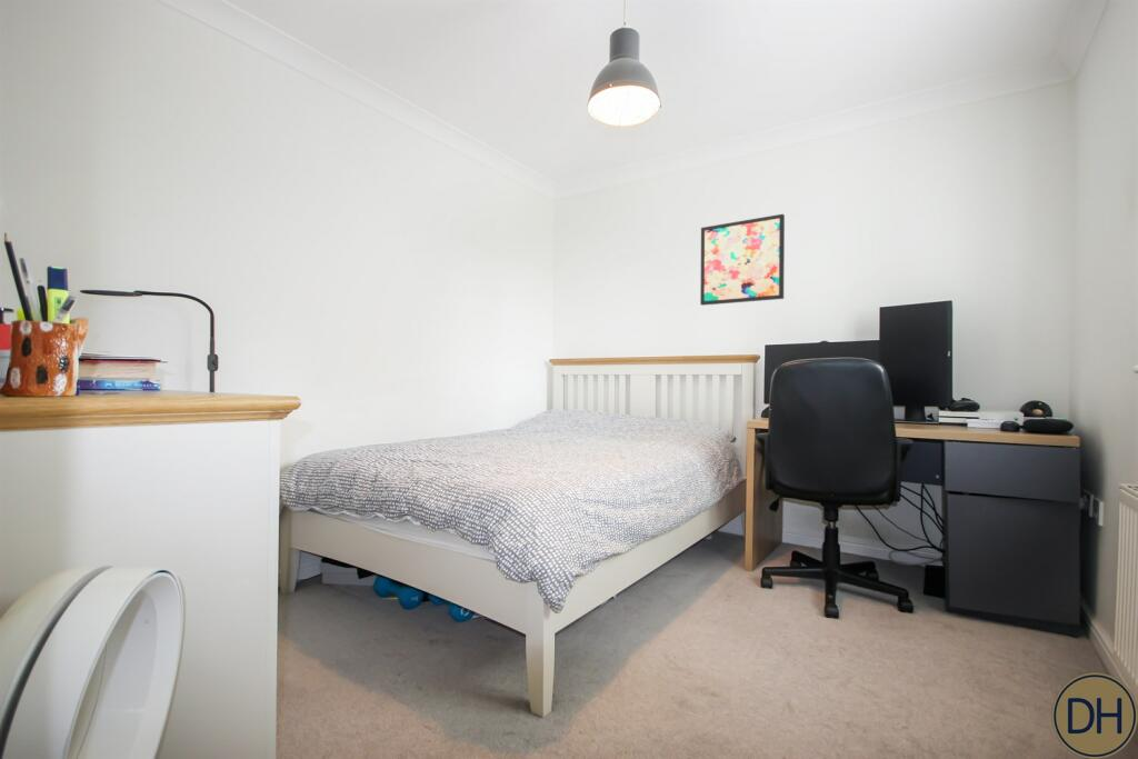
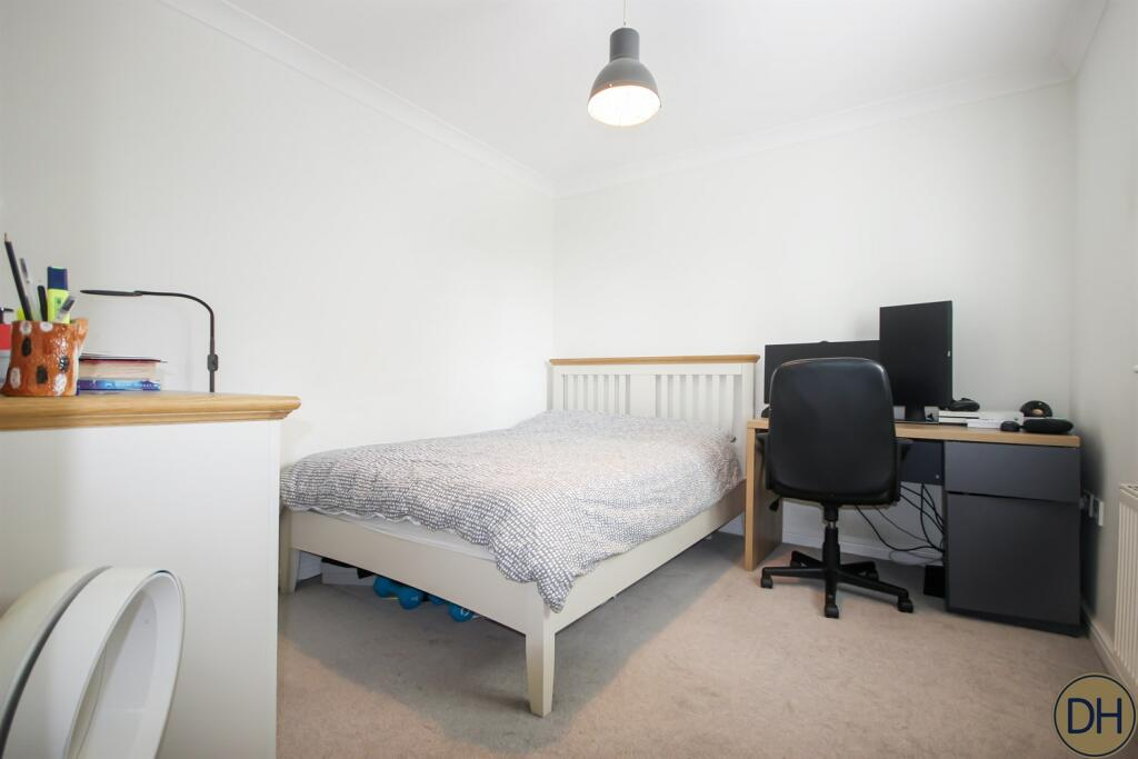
- wall art [699,213,786,307]
